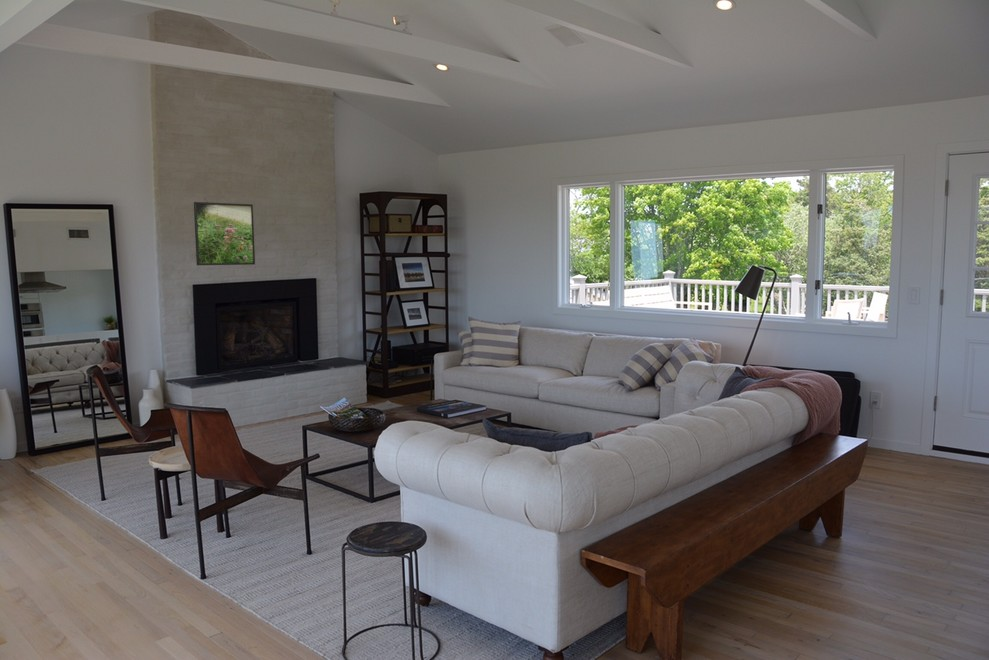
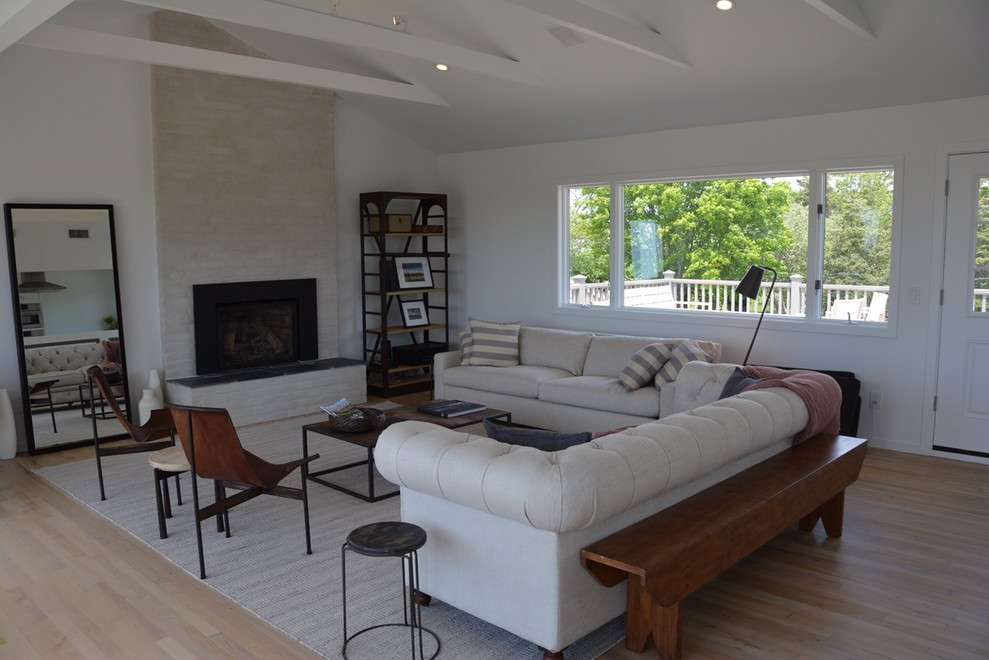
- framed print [193,201,256,266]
